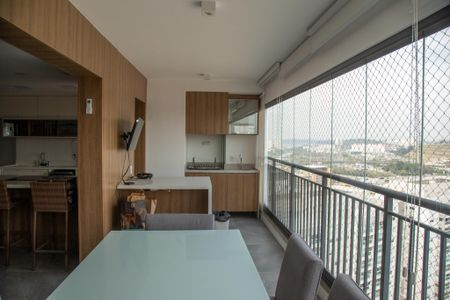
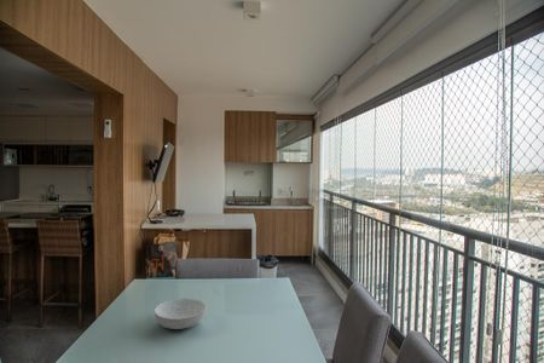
+ serving bowl [154,298,207,330]
